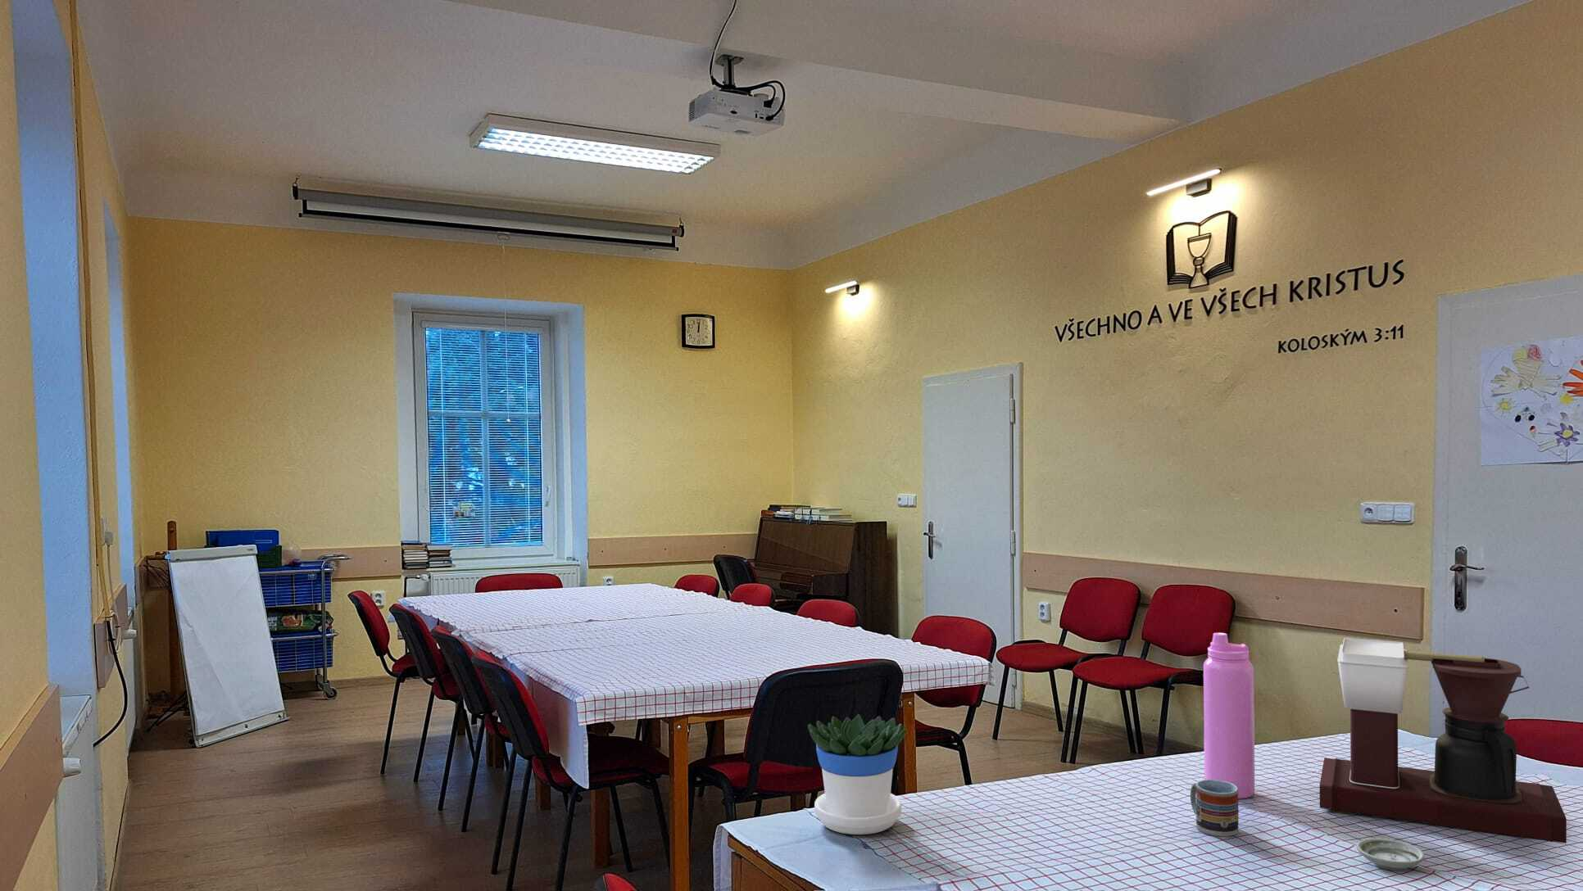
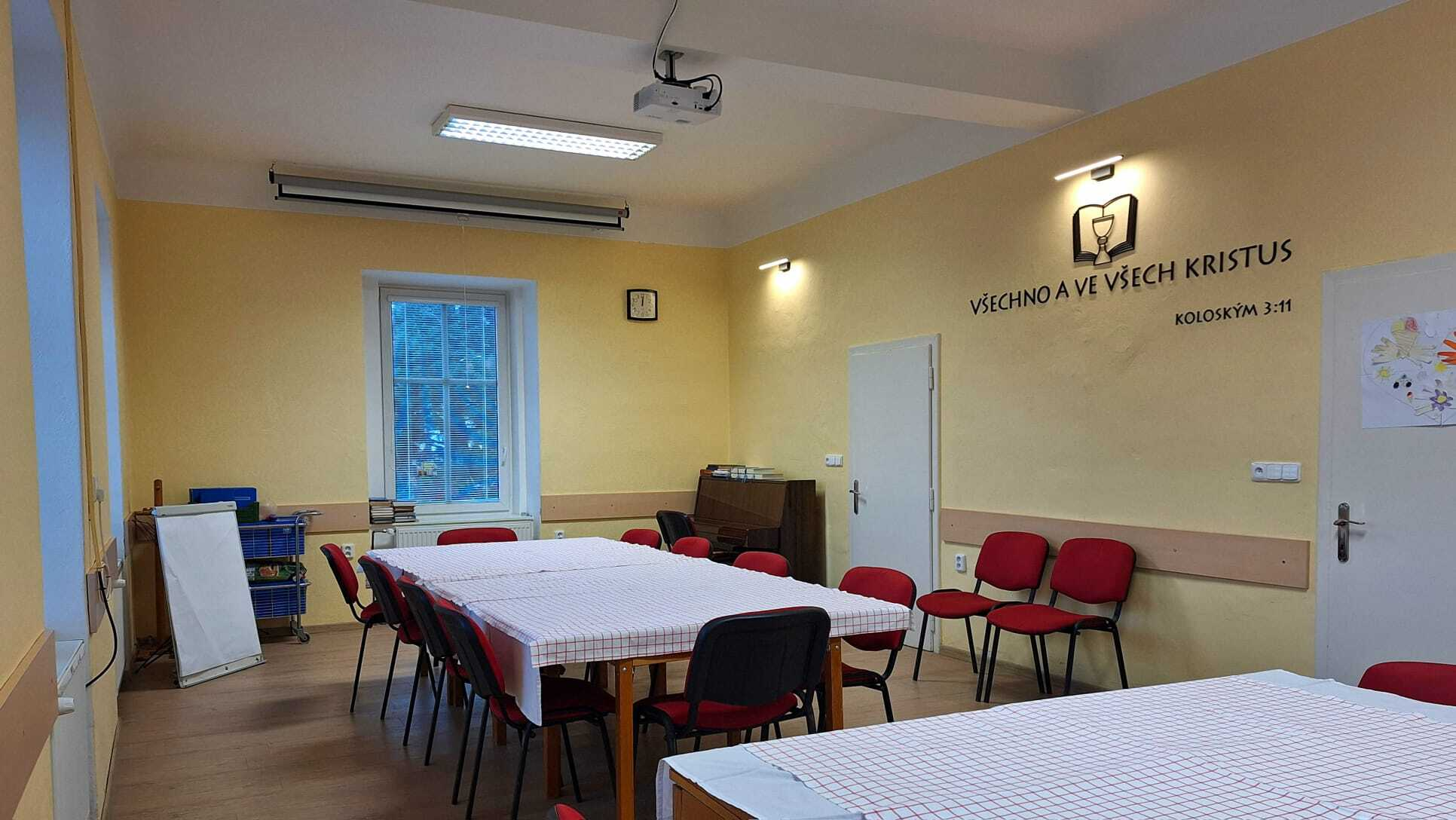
- cup [1189,779,1239,838]
- flowerpot [807,714,907,836]
- saucer [1356,838,1425,871]
- coffee maker [1319,637,1568,844]
- water bottle [1202,632,1256,800]
